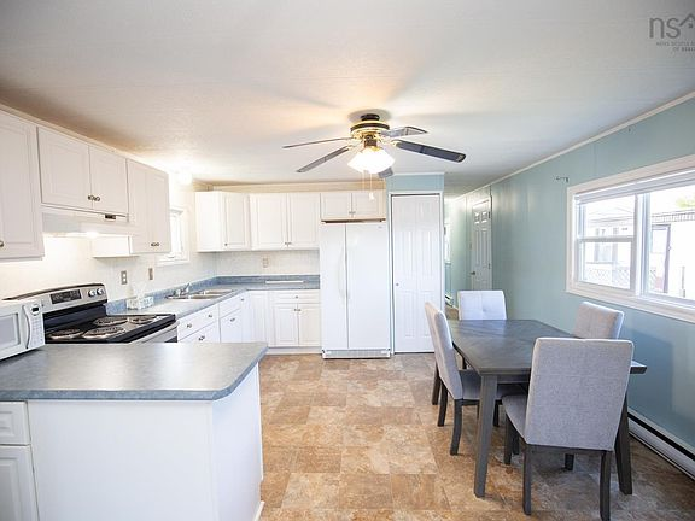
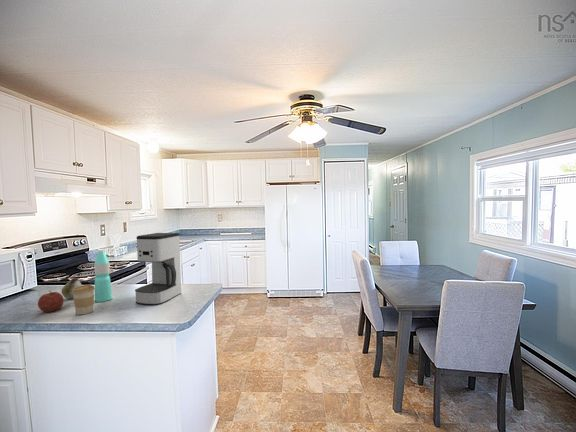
+ coffee maker [134,232,182,306]
+ fruit [37,290,65,313]
+ coffee cup [72,283,95,316]
+ water bottle [93,248,113,303]
+ fruit [61,277,83,300]
